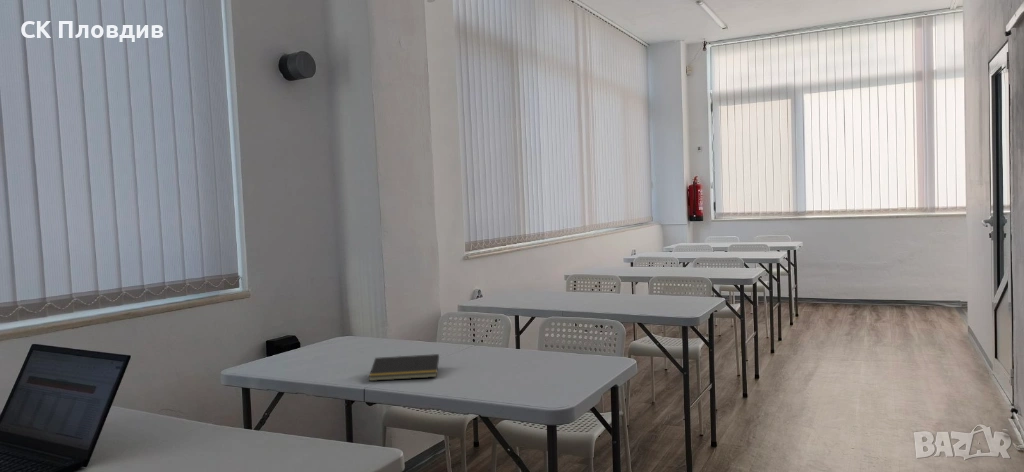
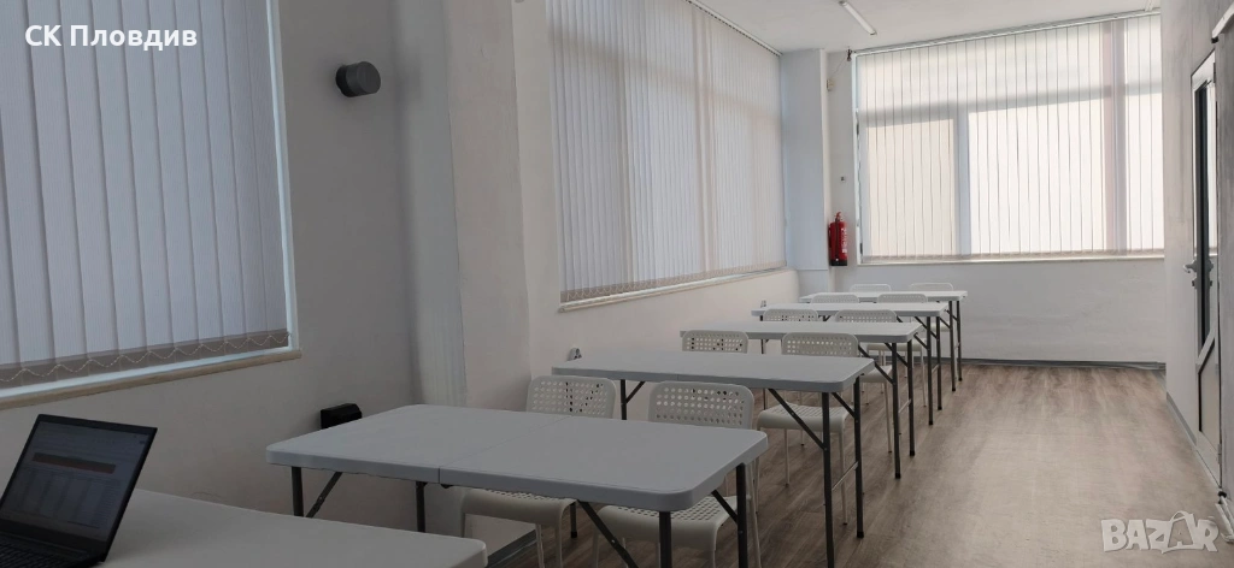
- notepad [368,353,440,382]
